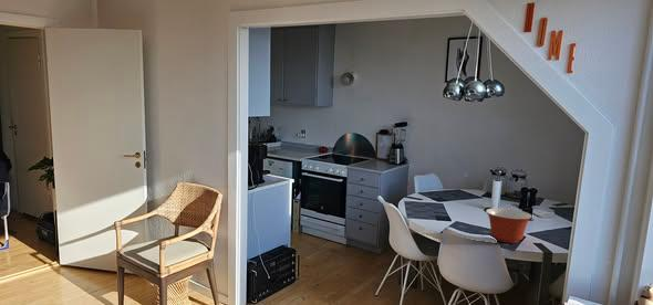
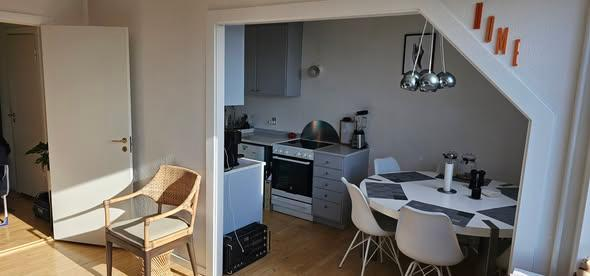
- mixing bowl [485,207,533,244]
